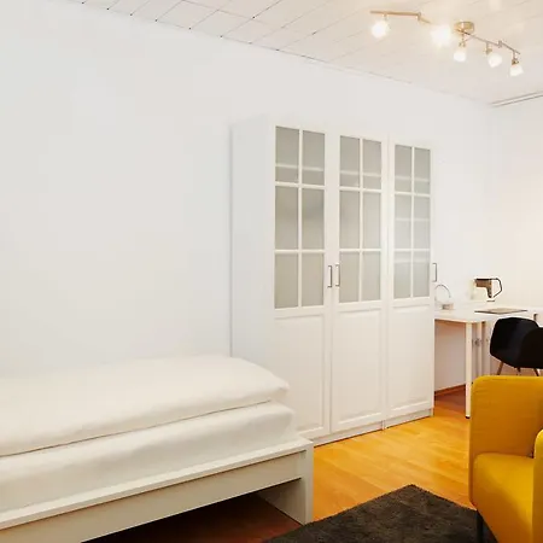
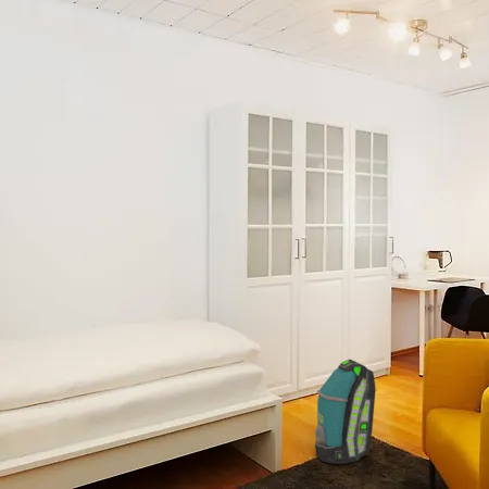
+ backpack [314,359,377,465]
